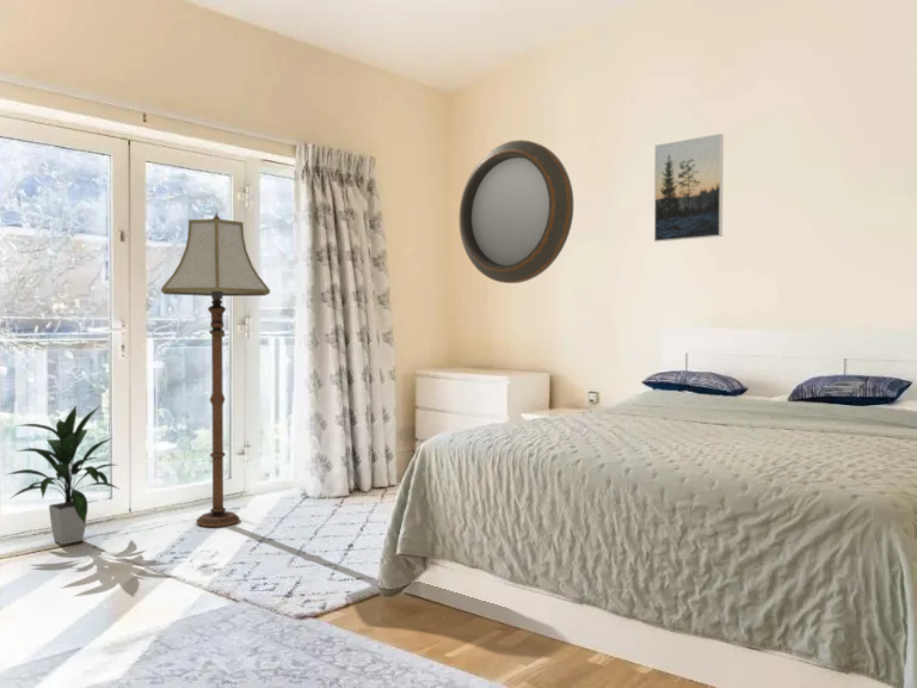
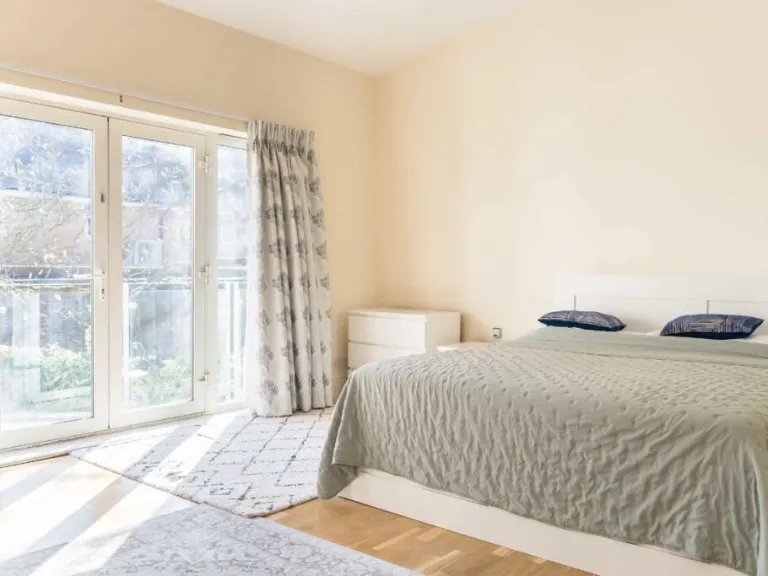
- floor lamp [160,211,271,528]
- home mirror [458,139,574,284]
- indoor plant [5,403,122,546]
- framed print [653,133,725,242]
